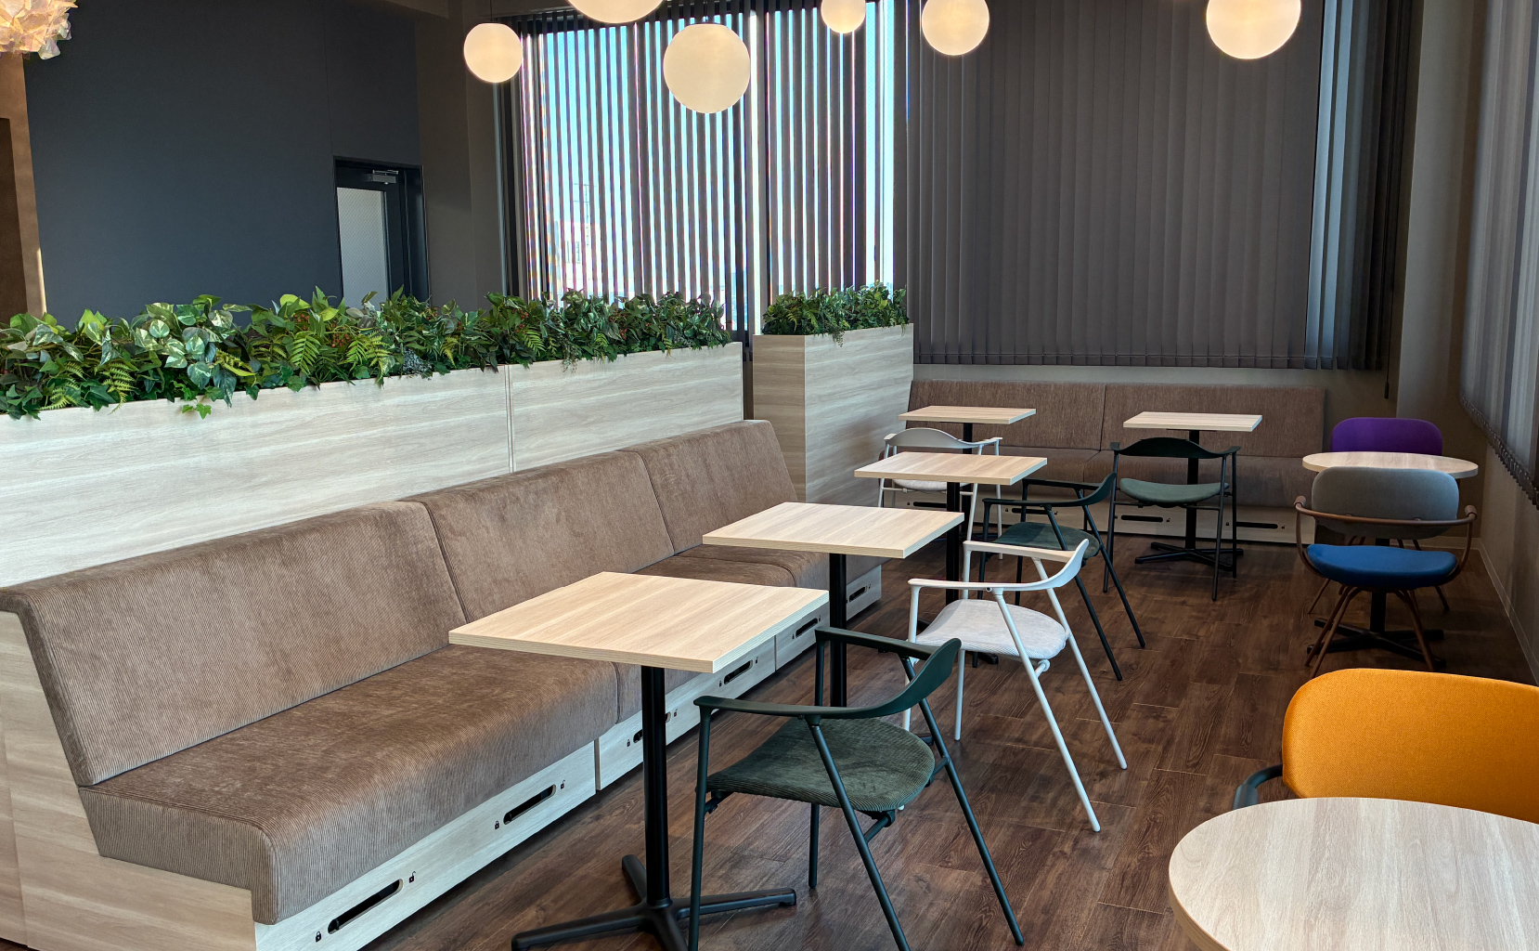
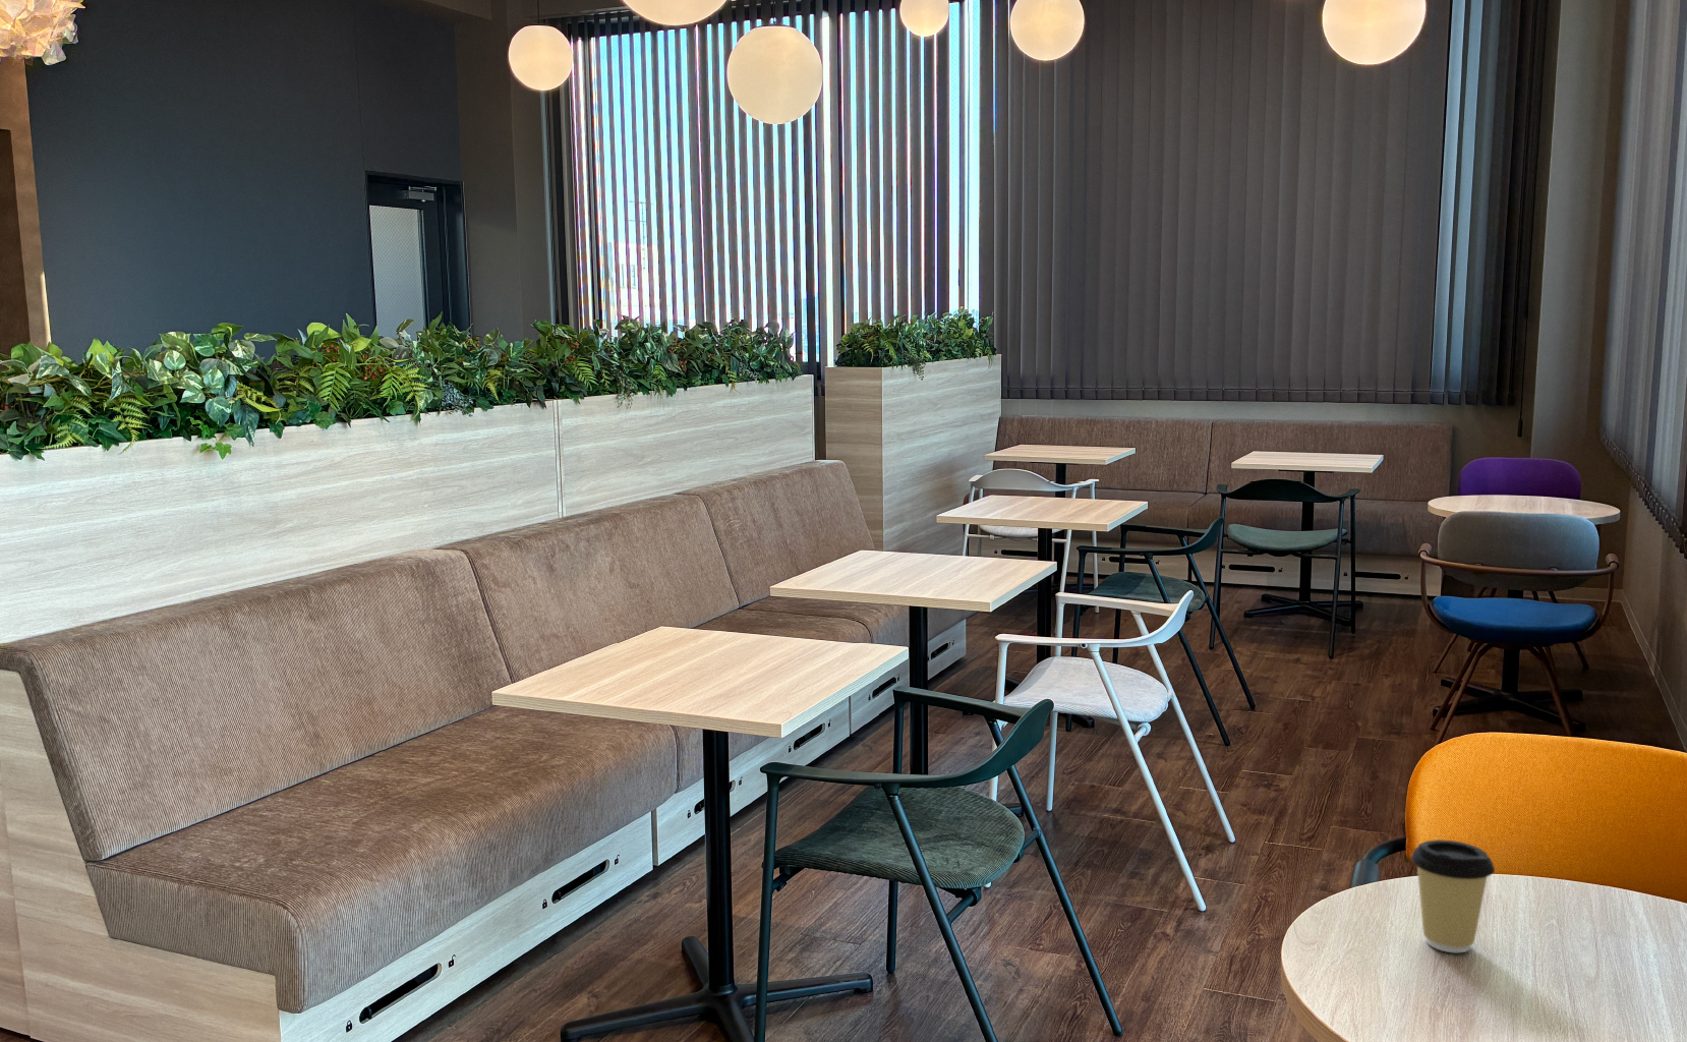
+ coffee cup [1410,838,1495,954]
